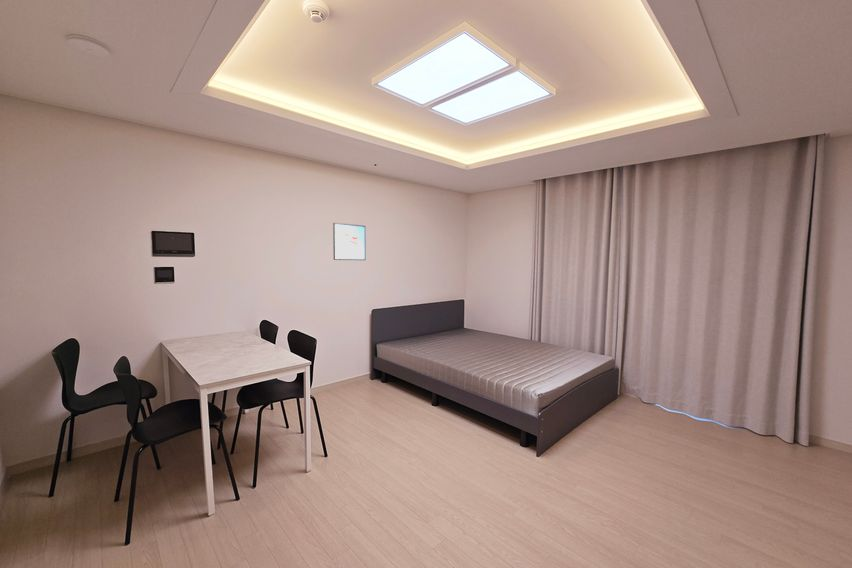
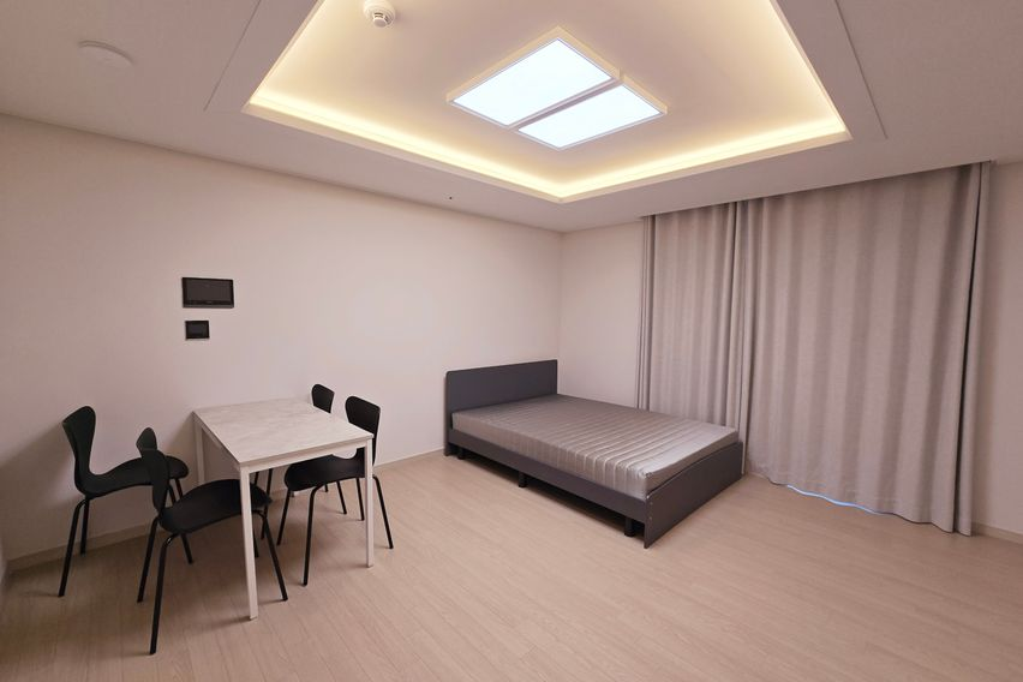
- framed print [332,222,367,261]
